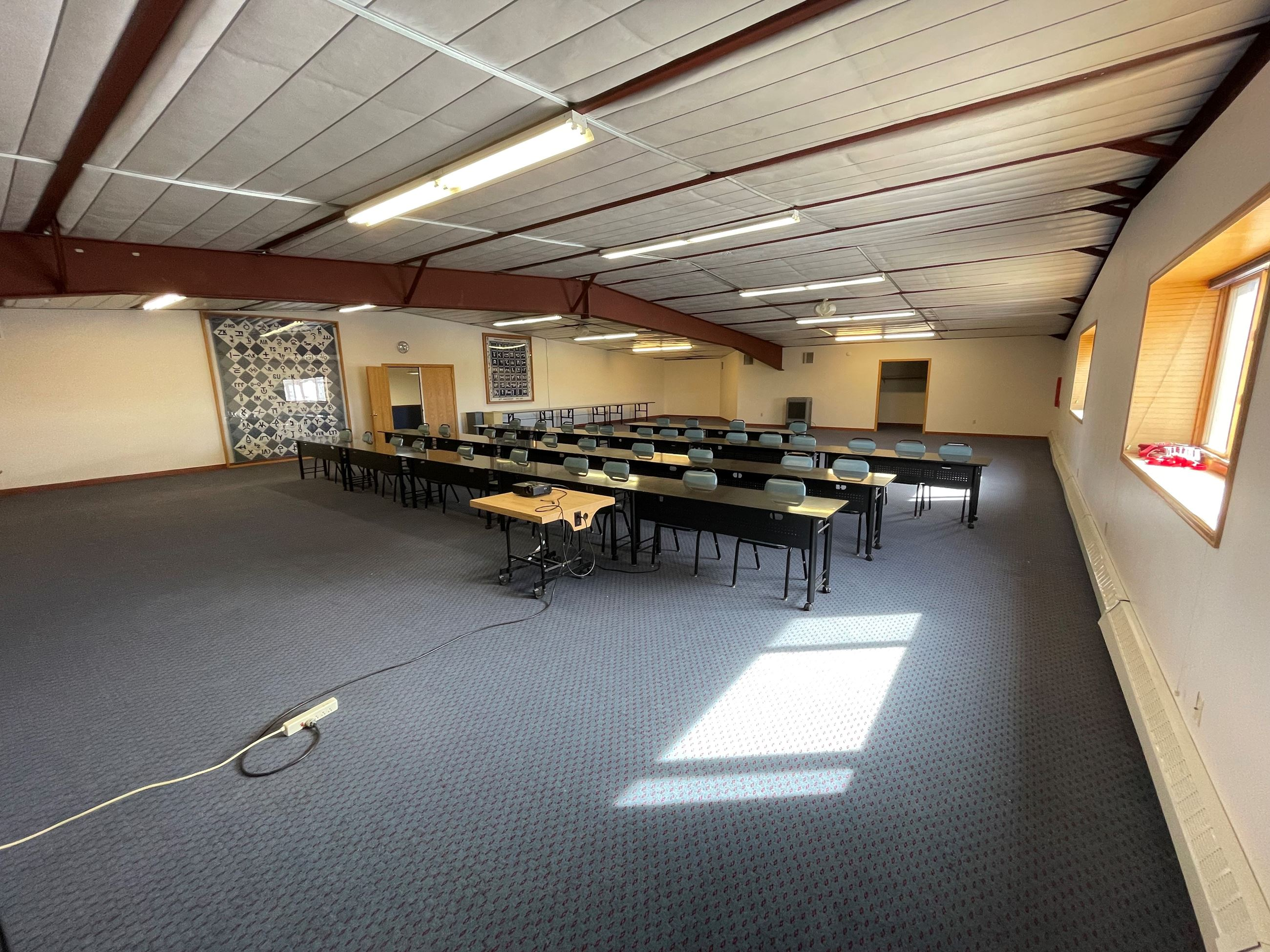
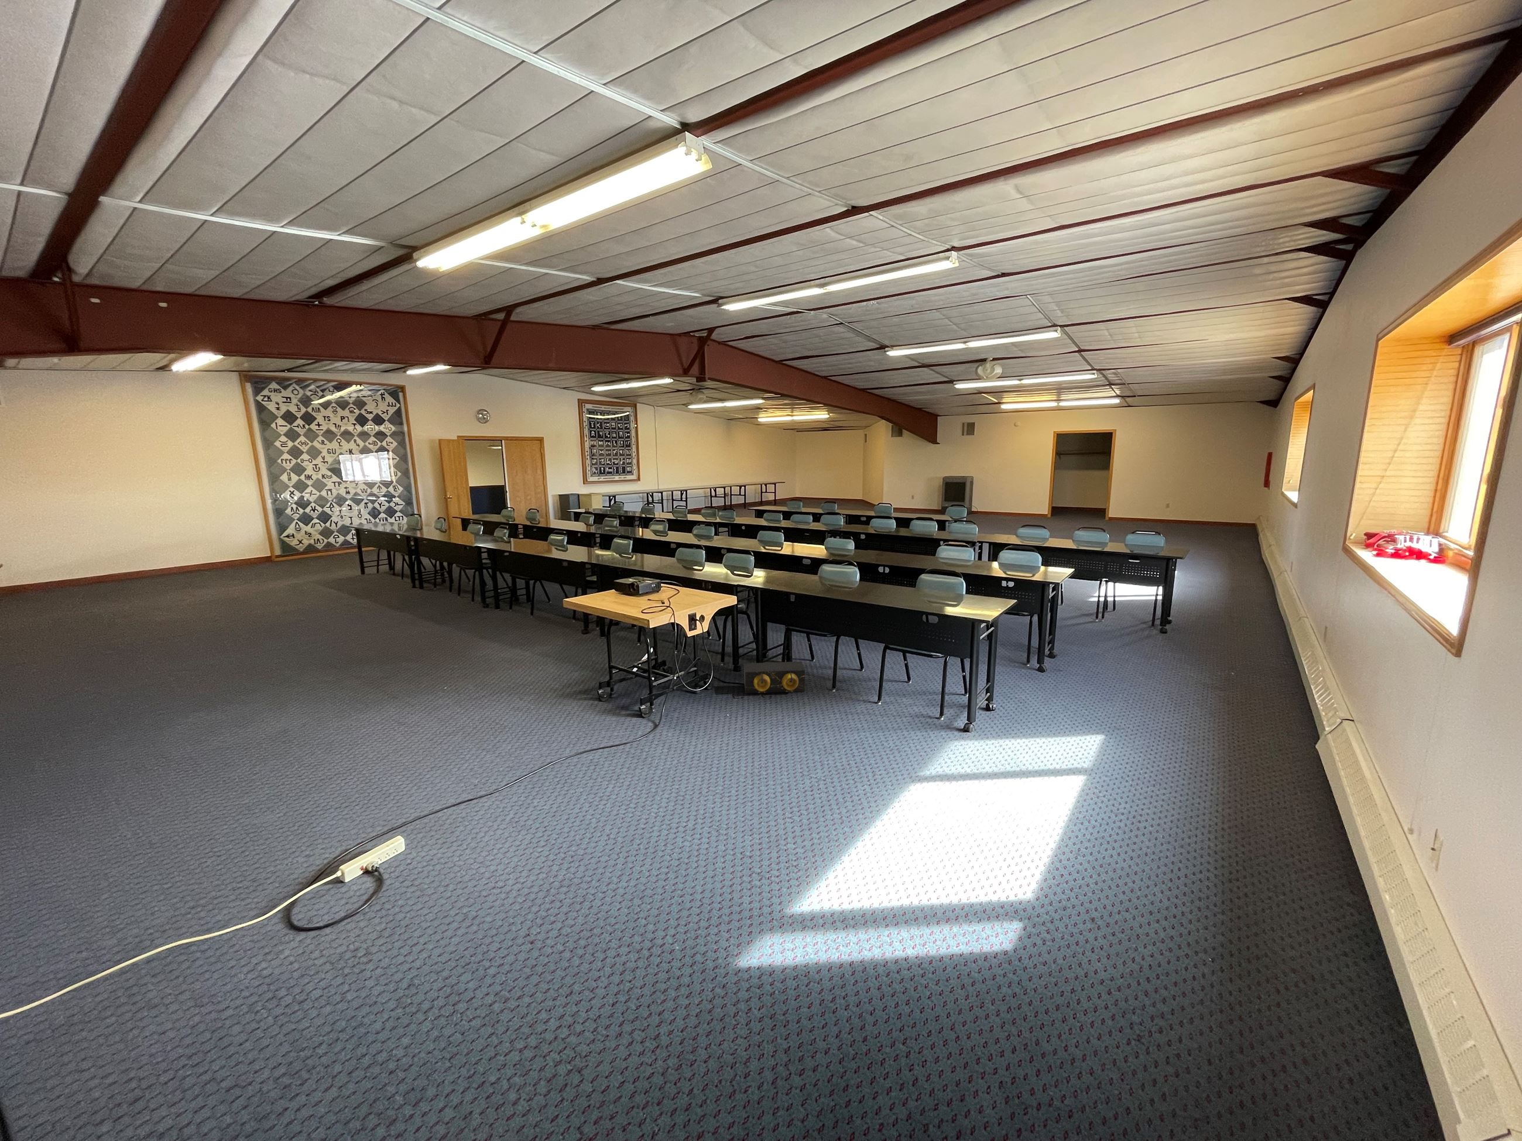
+ speaker [743,662,805,694]
